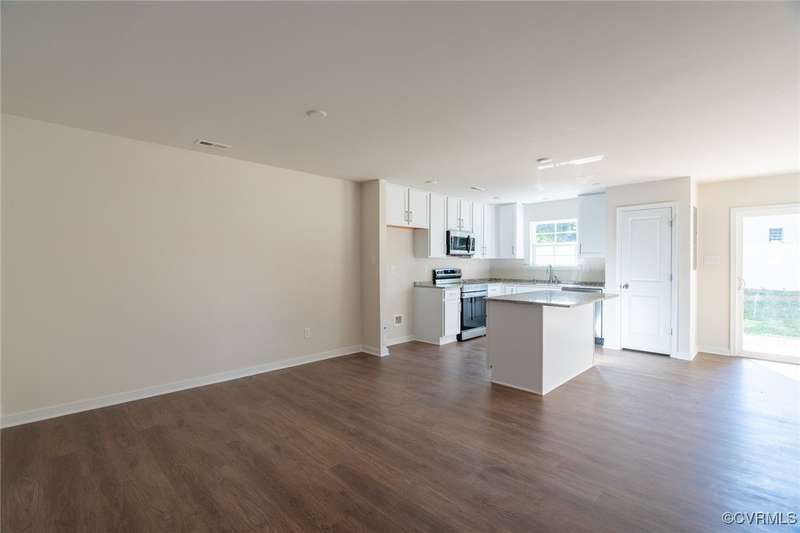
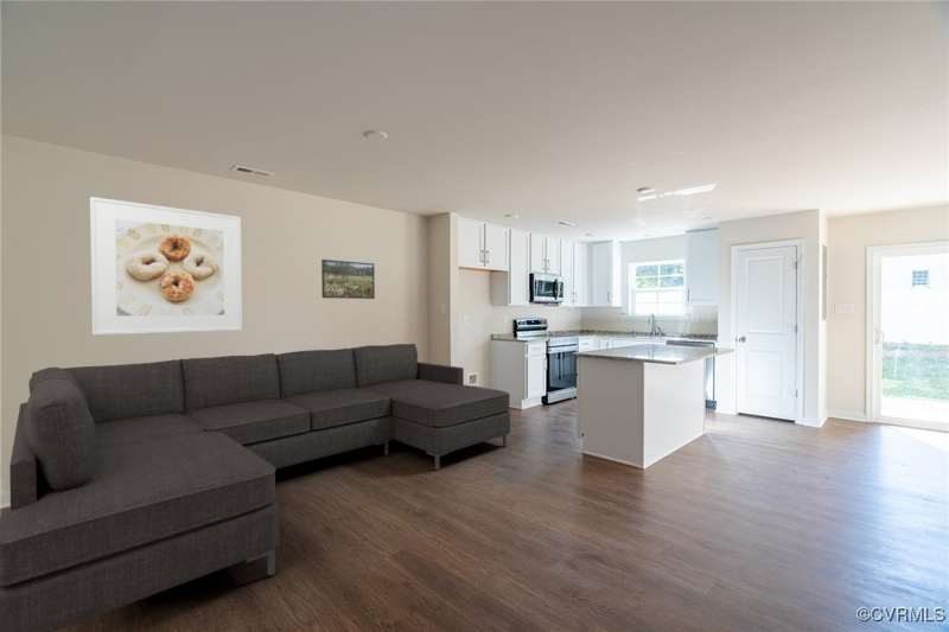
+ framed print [320,258,376,300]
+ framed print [89,196,243,337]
+ sofa [0,343,511,632]
